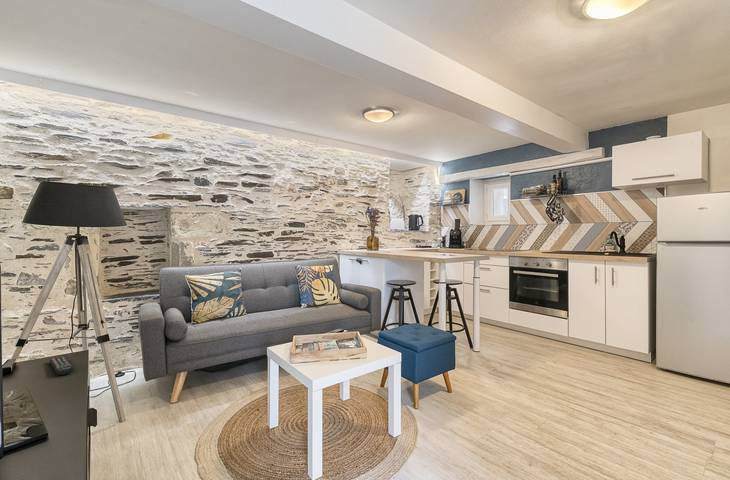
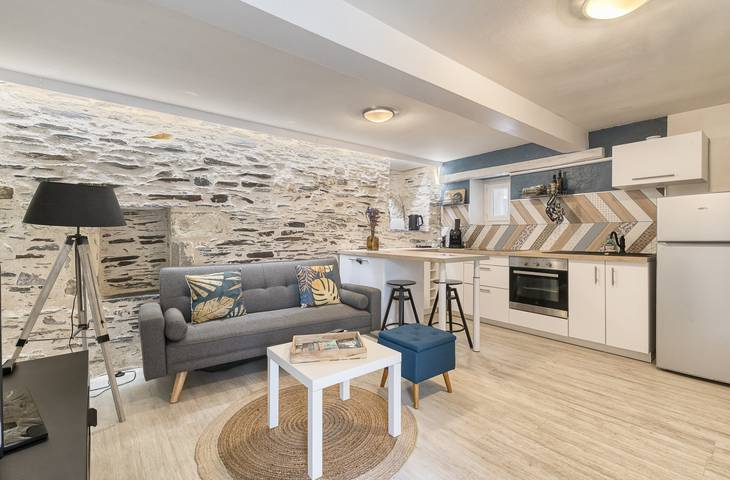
- remote control [48,355,76,376]
